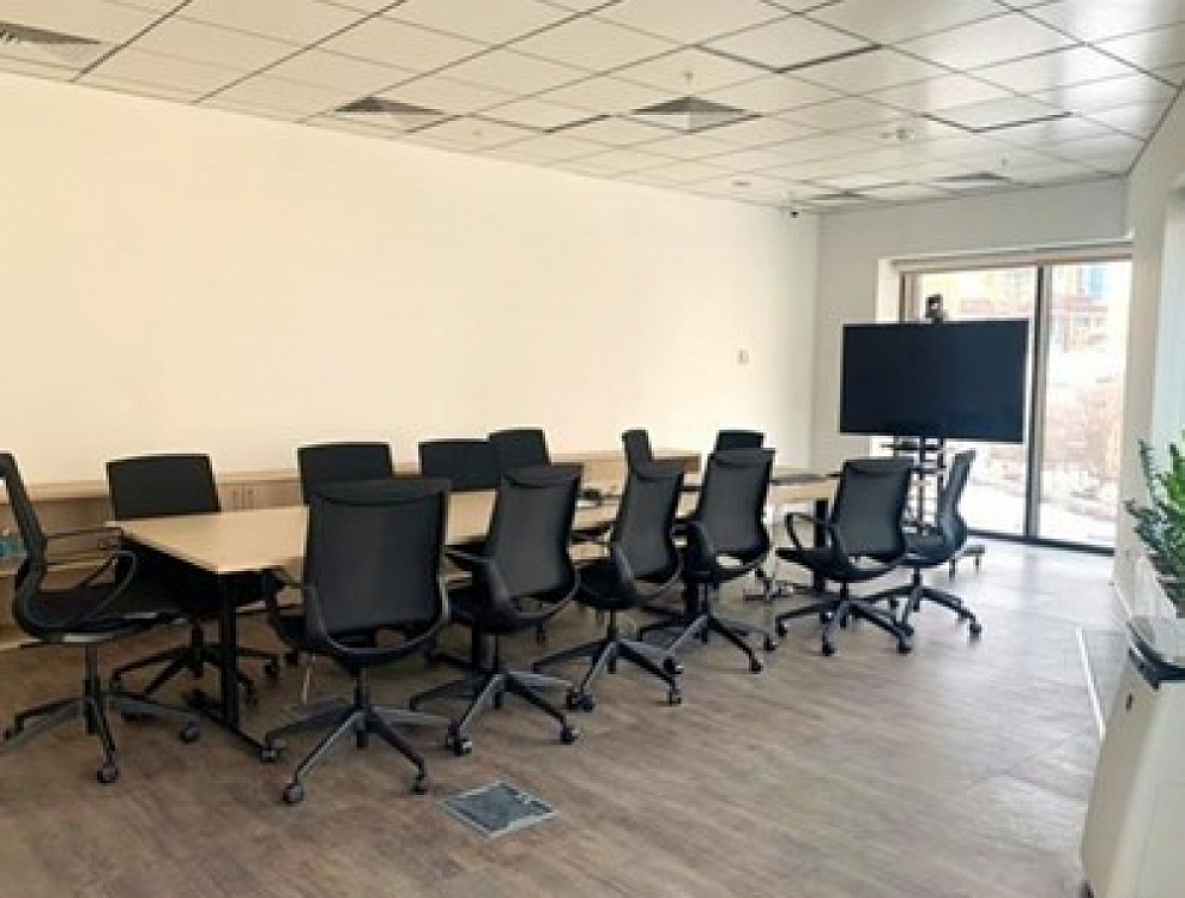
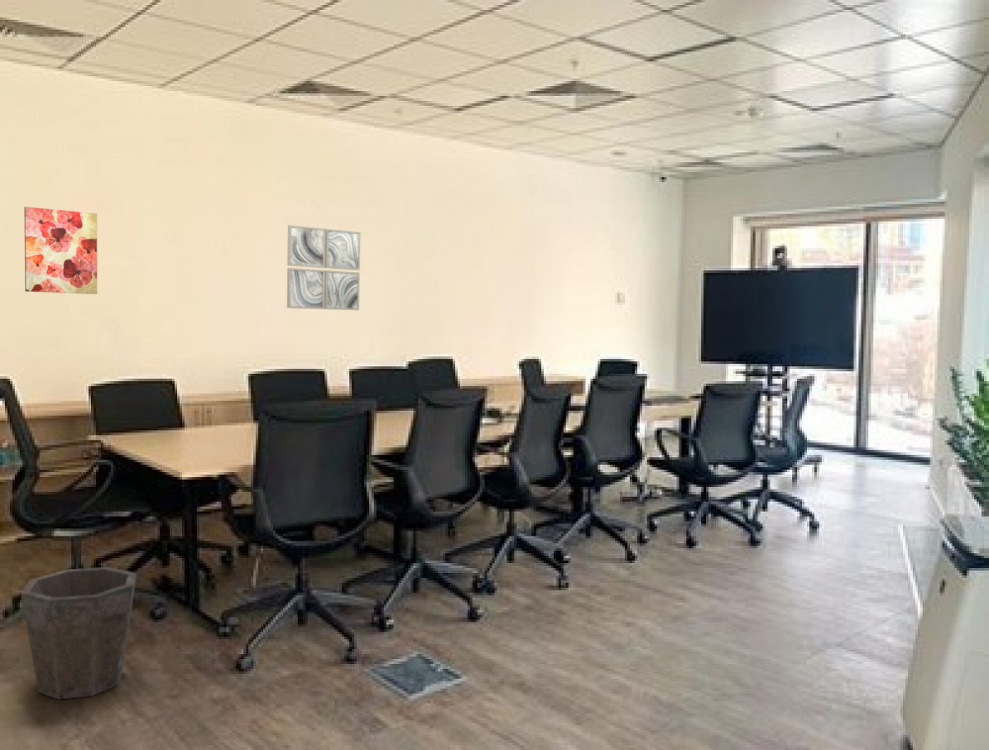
+ waste bin [20,566,138,700]
+ wall art [286,224,361,311]
+ wall art [23,206,98,295]
